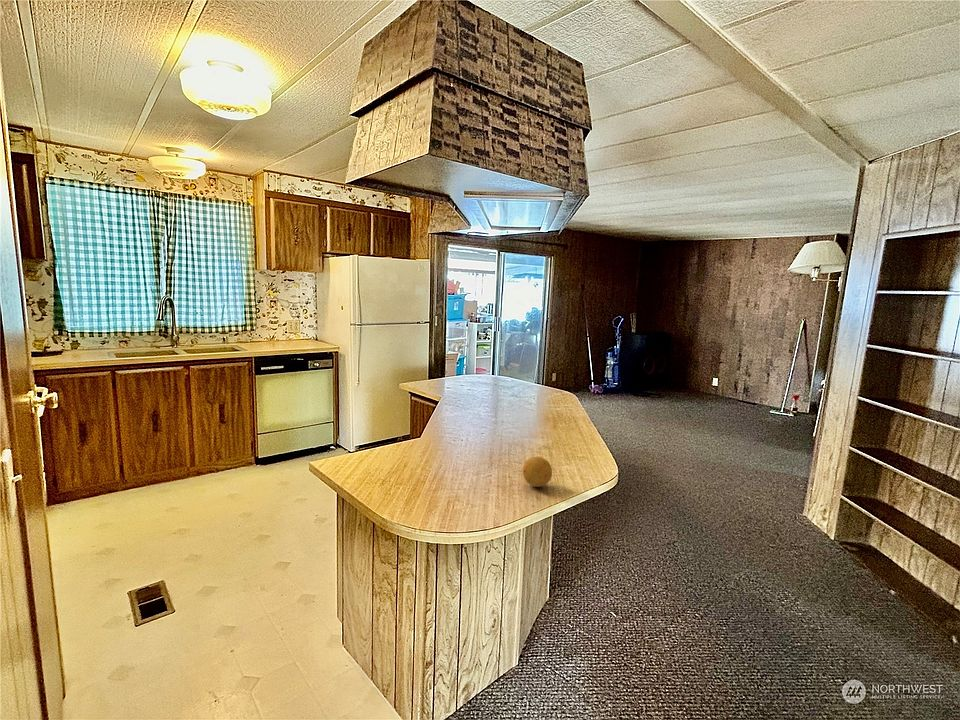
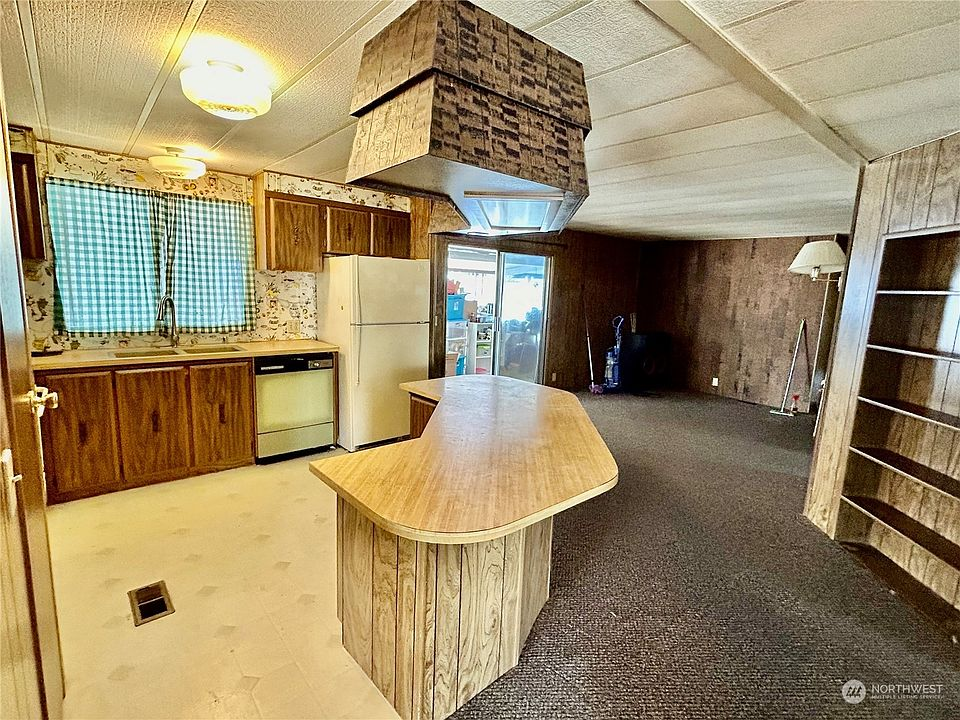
- fruit [522,456,553,488]
